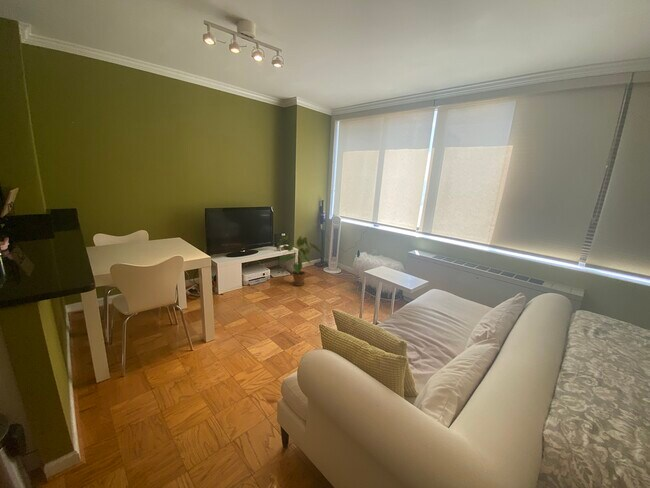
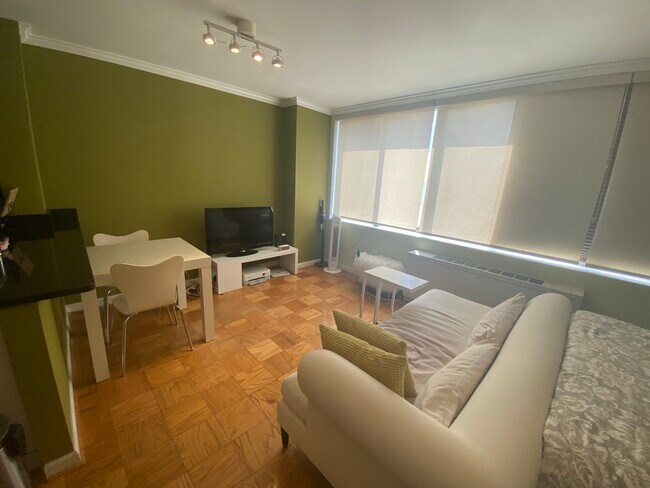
- house plant [275,235,322,287]
